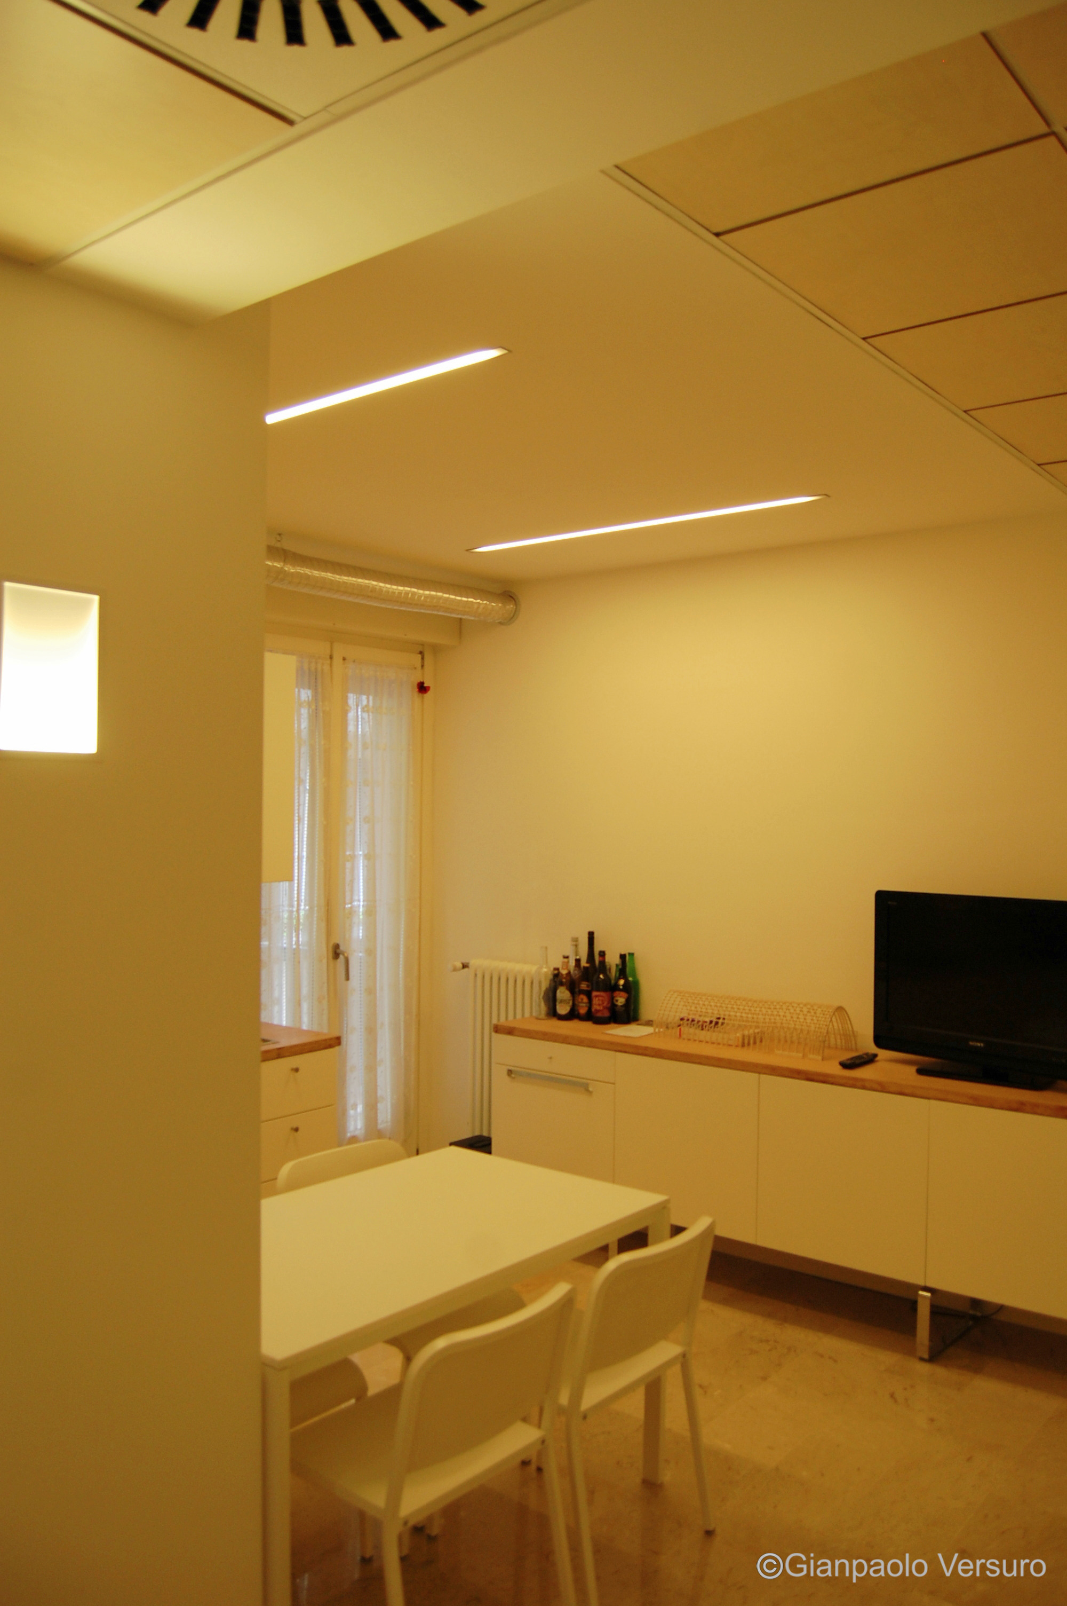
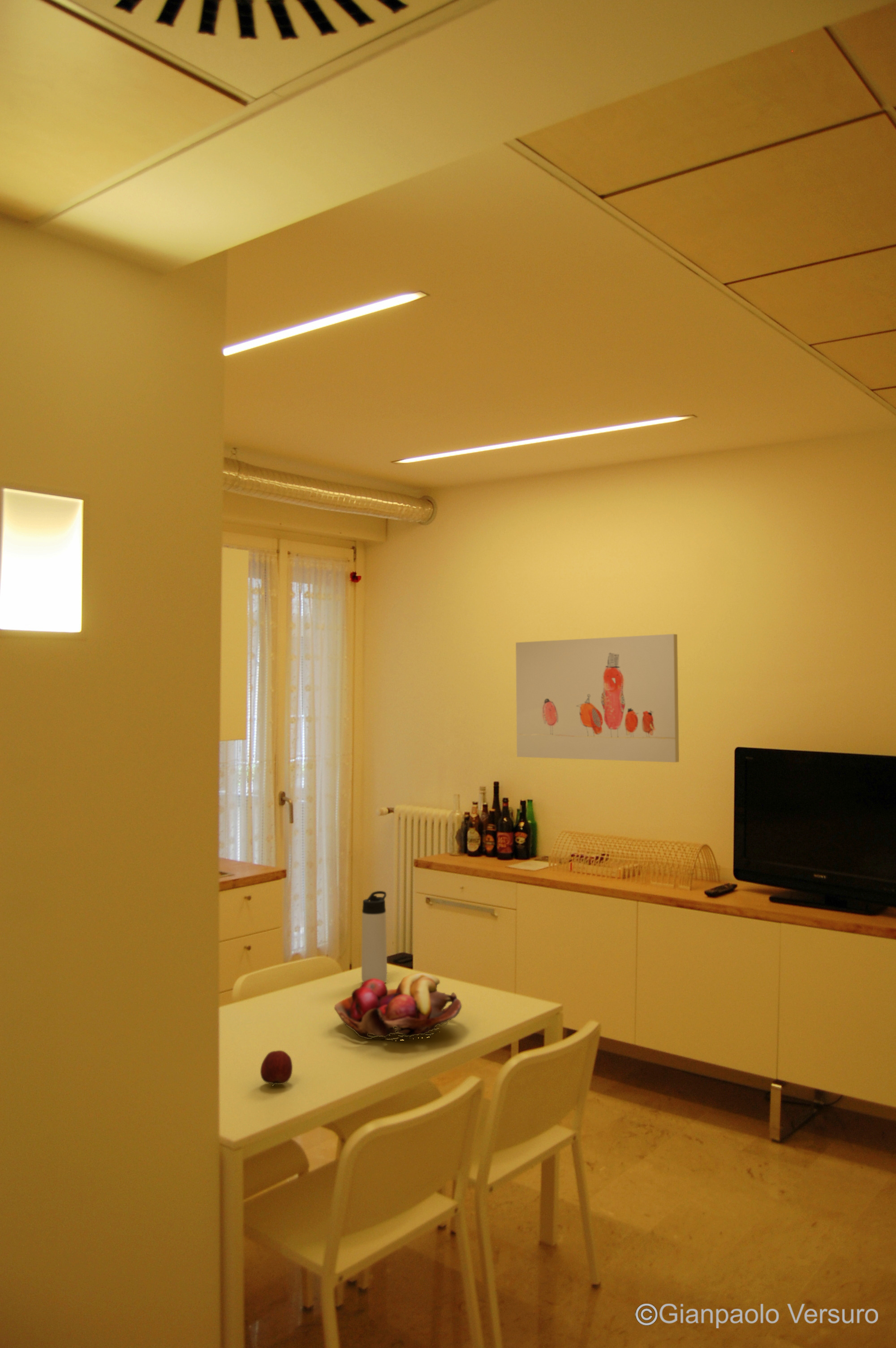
+ wall art [515,634,680,763]
+ apple [260,1050,293,1087]
+ fruit basket [334,972,462,1041]
+ thermos bottle [361,890,388,983]
